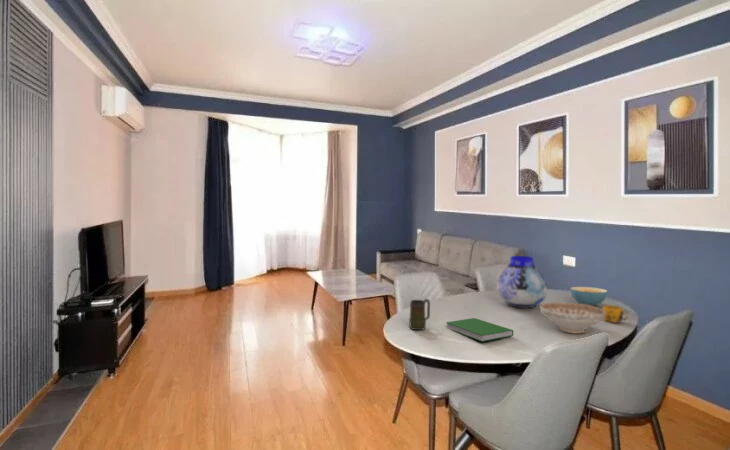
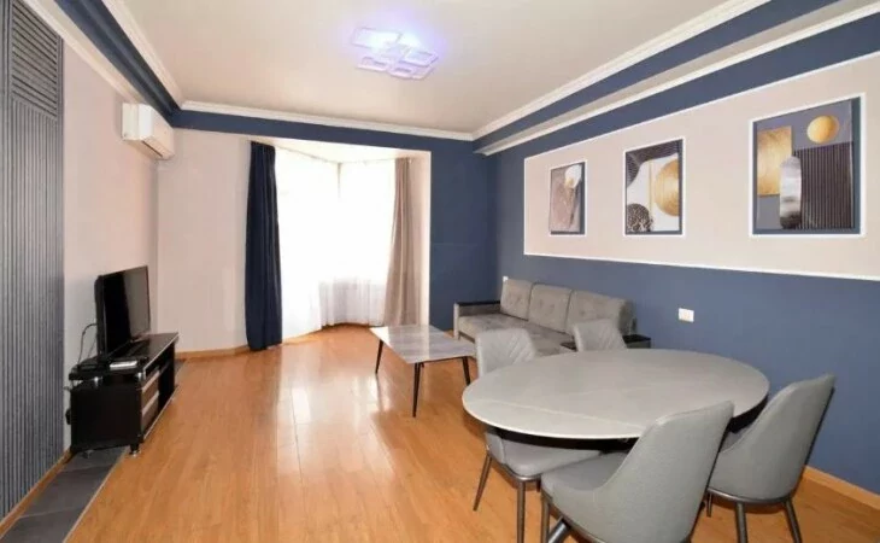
- mug [602,304,629,324]
- vase [496,255,548,309]
- mug [408,298,431,331]
- cereal bowl [569,286,608,307]
- decorative bowl [539,301,605,334]
- hardcover book [445,317,514,343]
